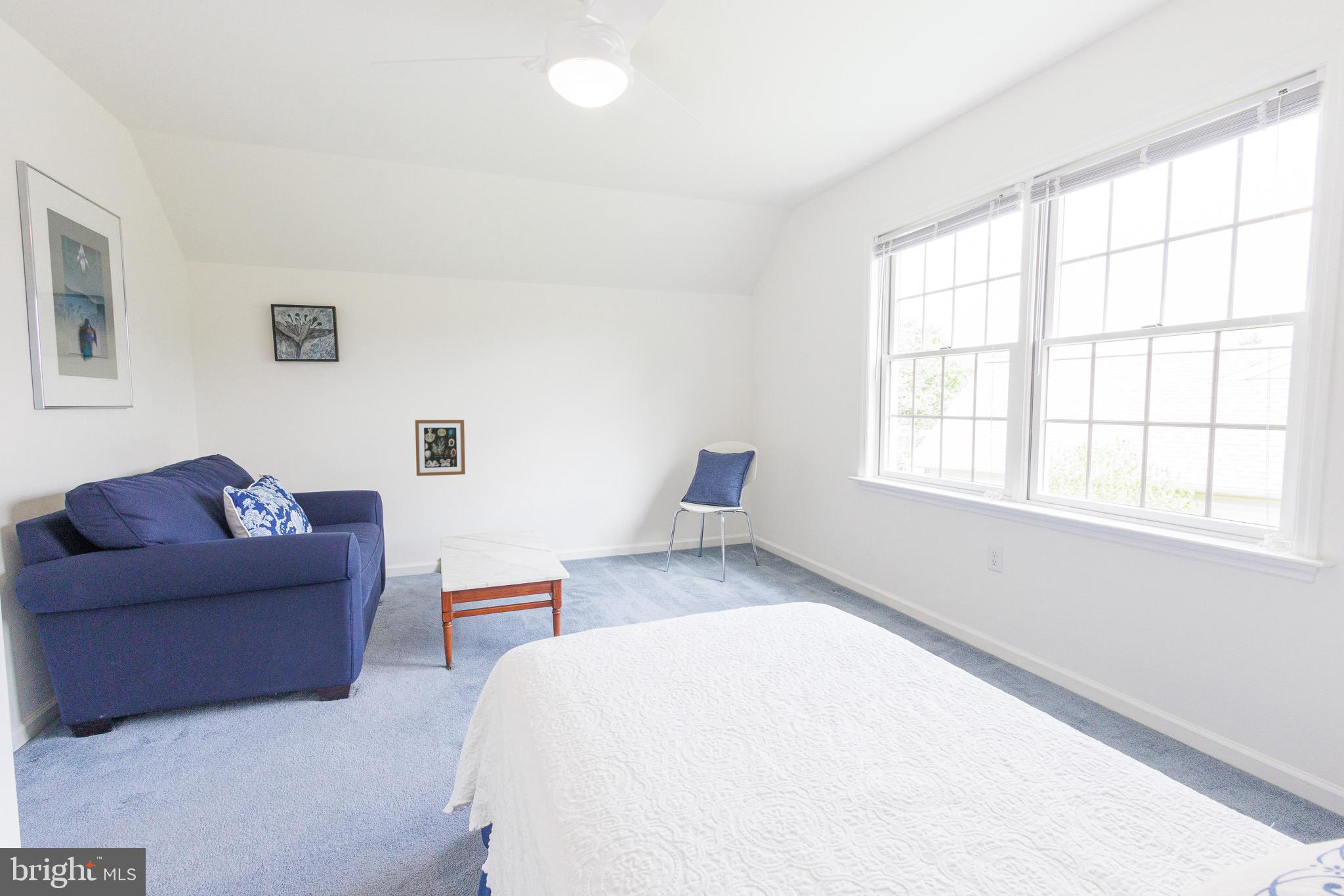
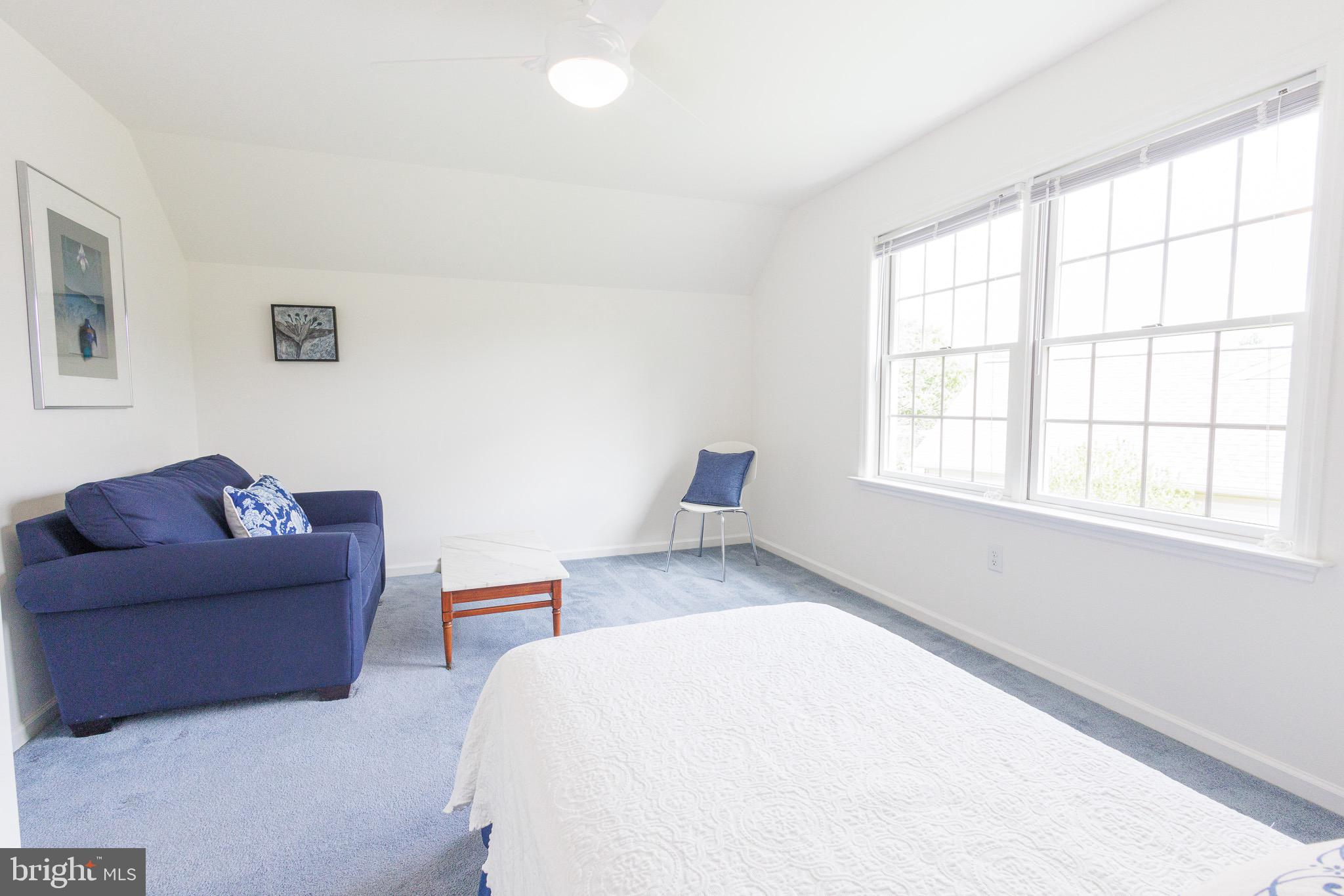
- wall art [415,419,466,477]
